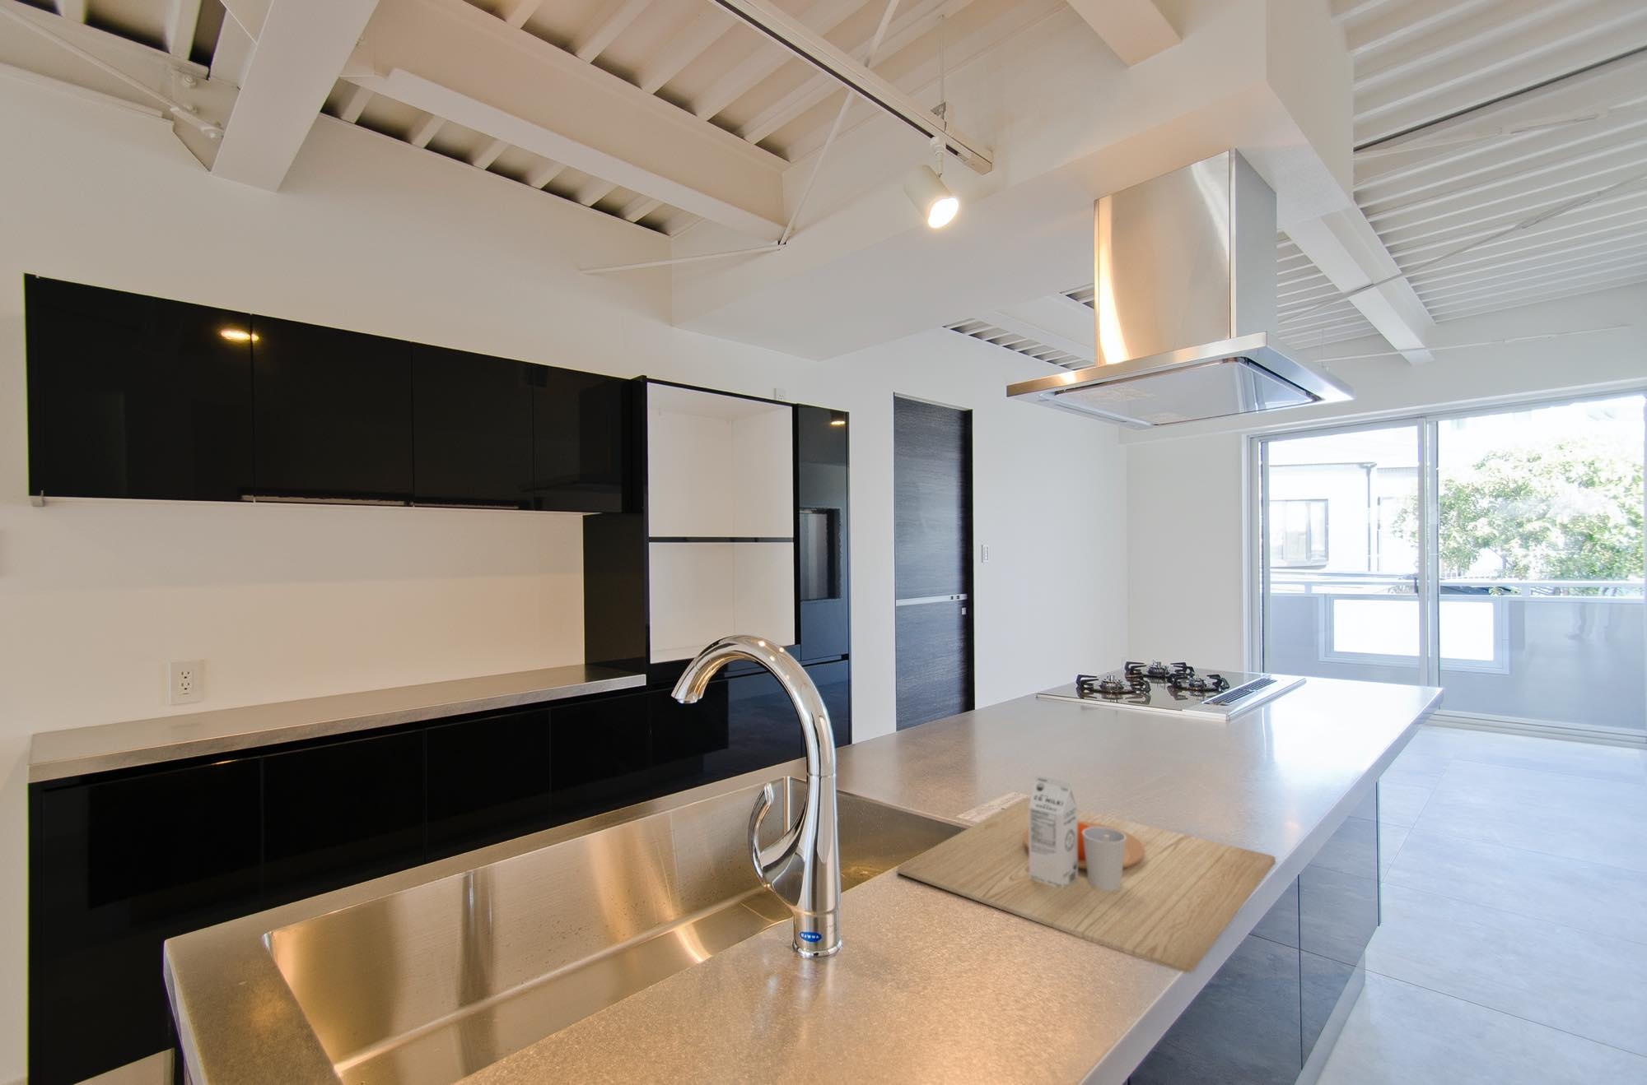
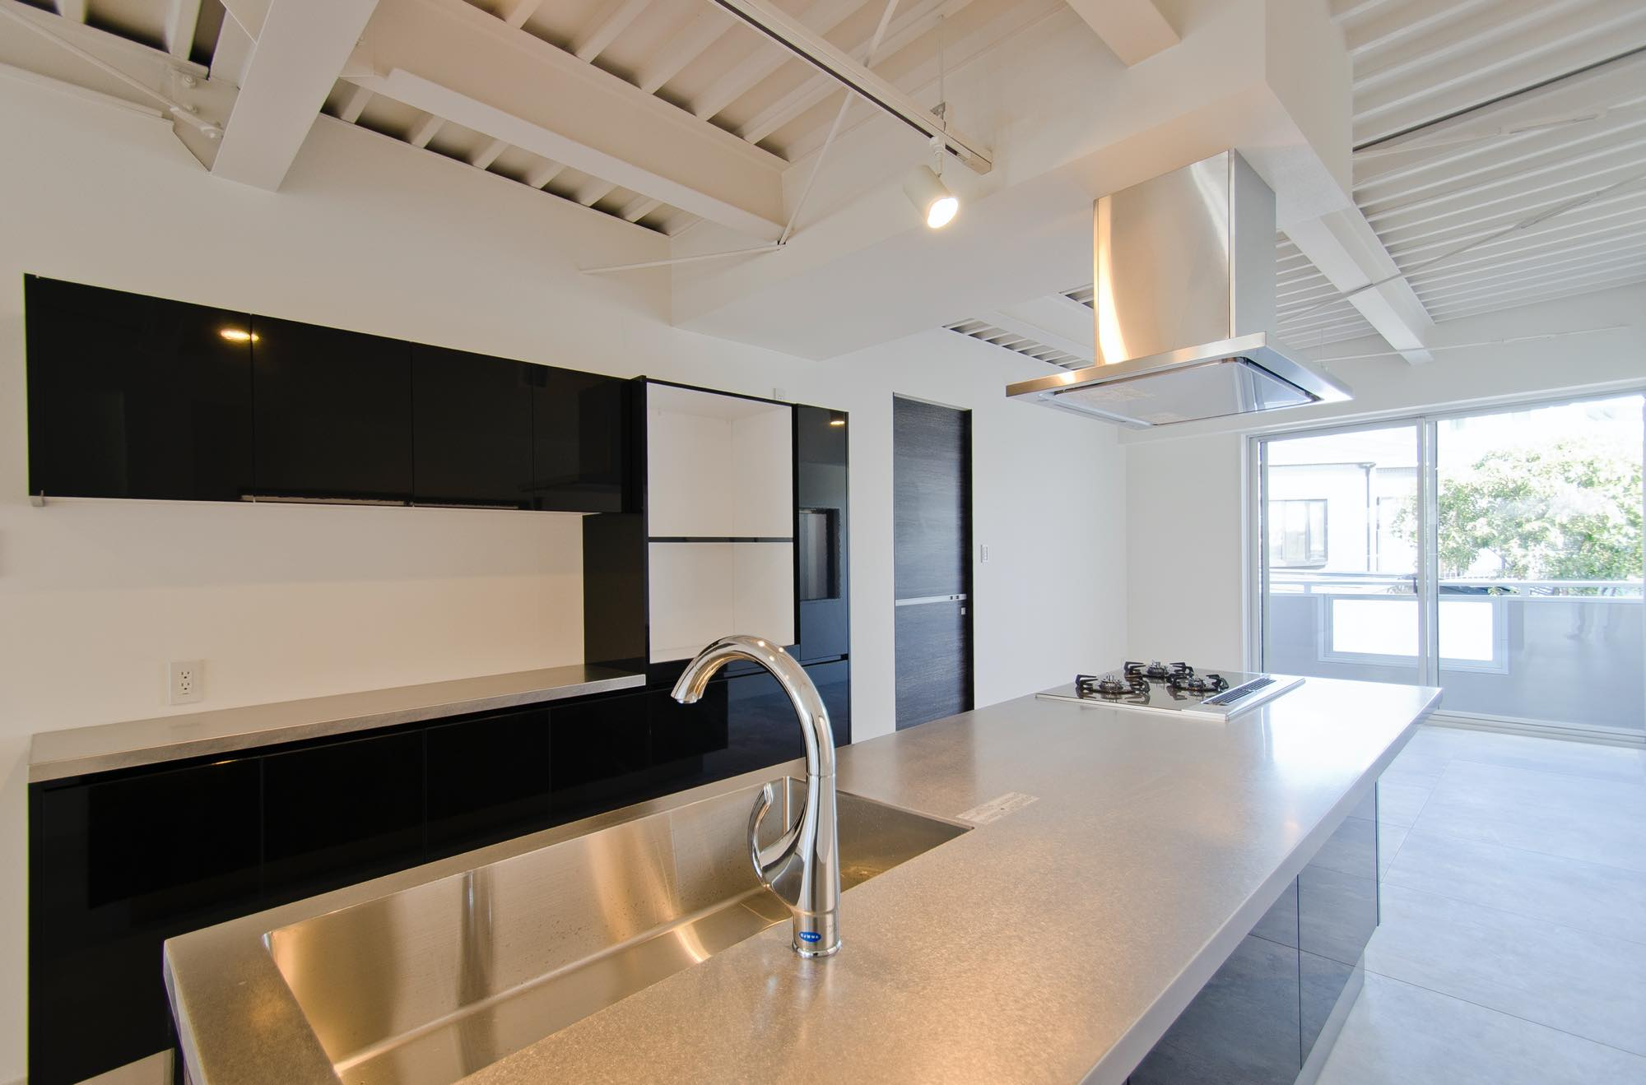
- cutting board [897,774,1276,974]
